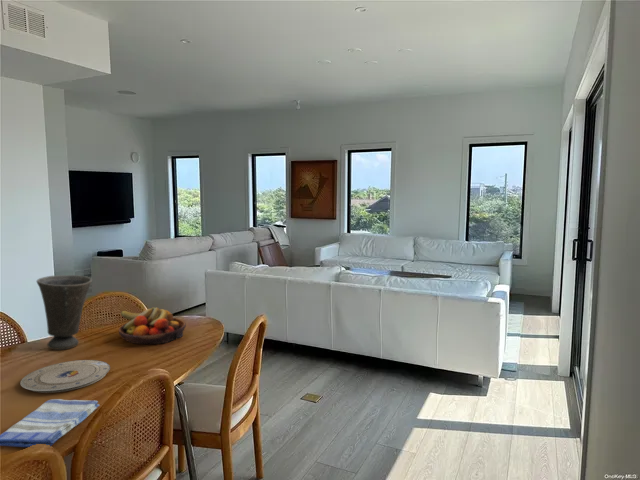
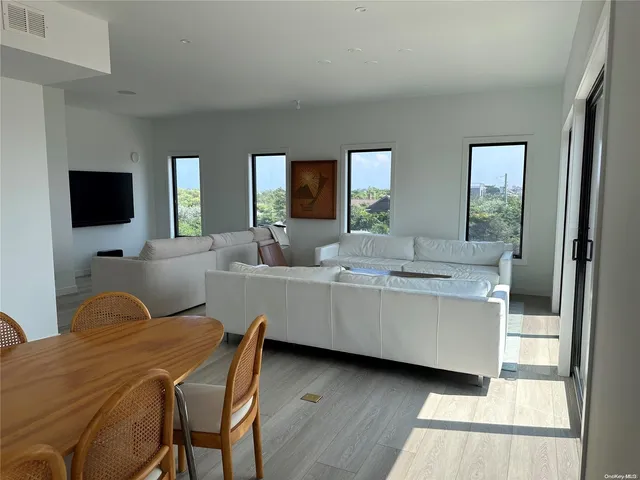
- fruit bowl [118,306,187,345]
- dish towel [0,398,101,448]
- plate [19,359,111,394]
- vase [36,274,93,351]
